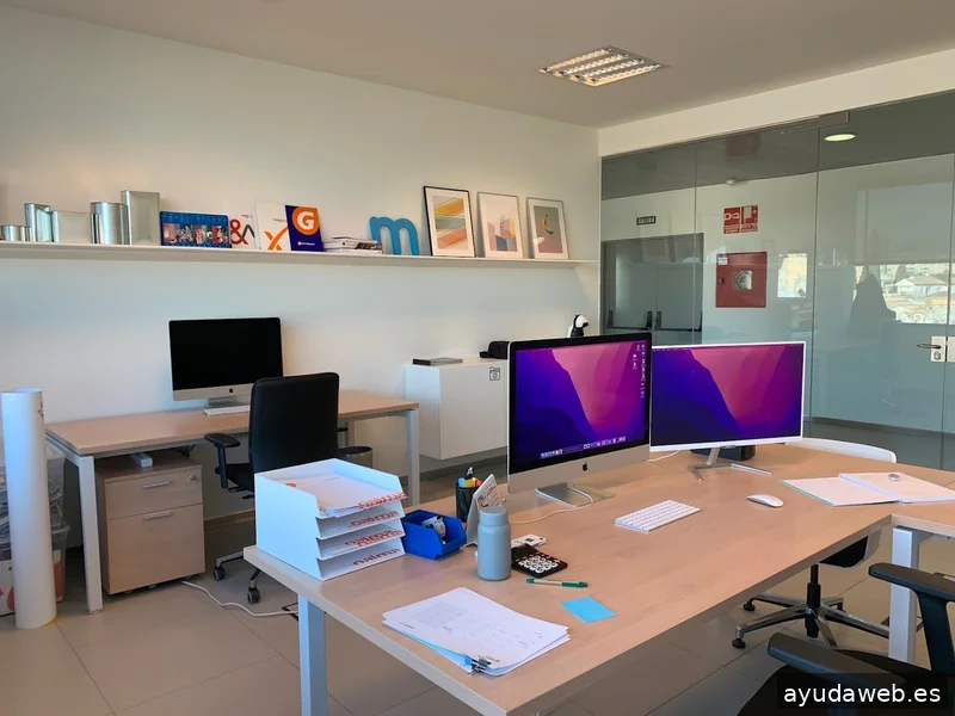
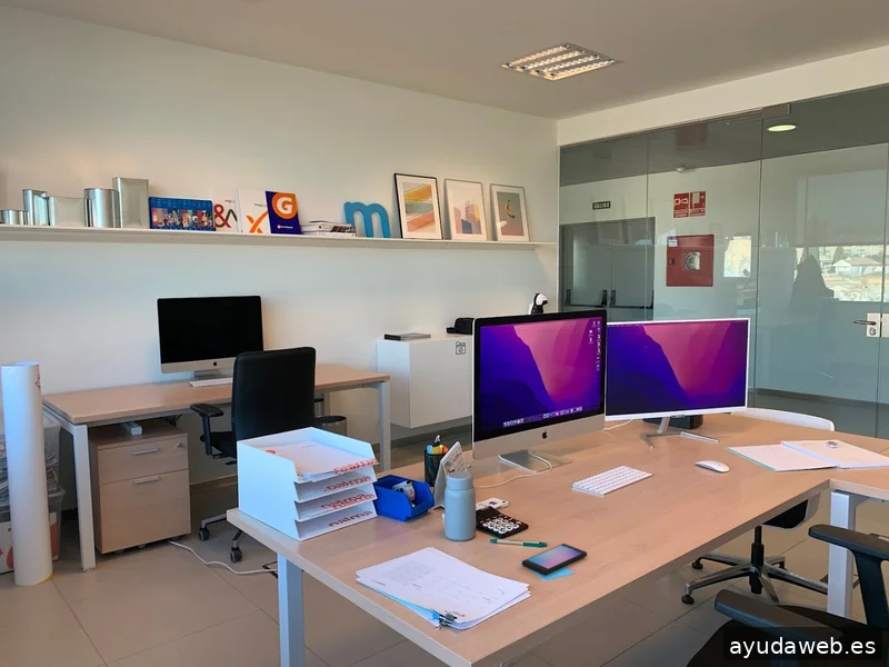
+ smartphone [521,542,588,576]
